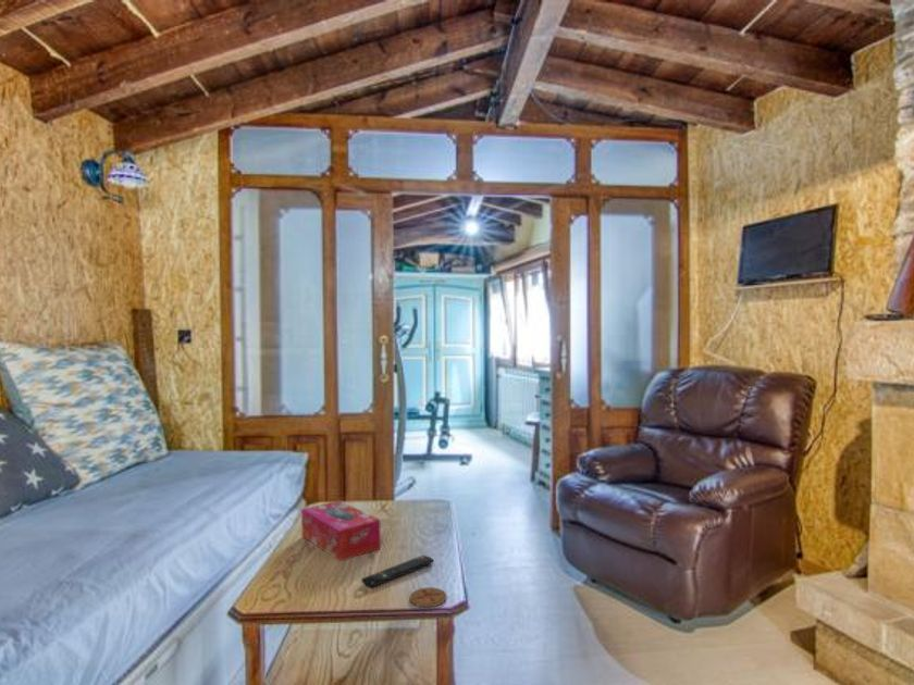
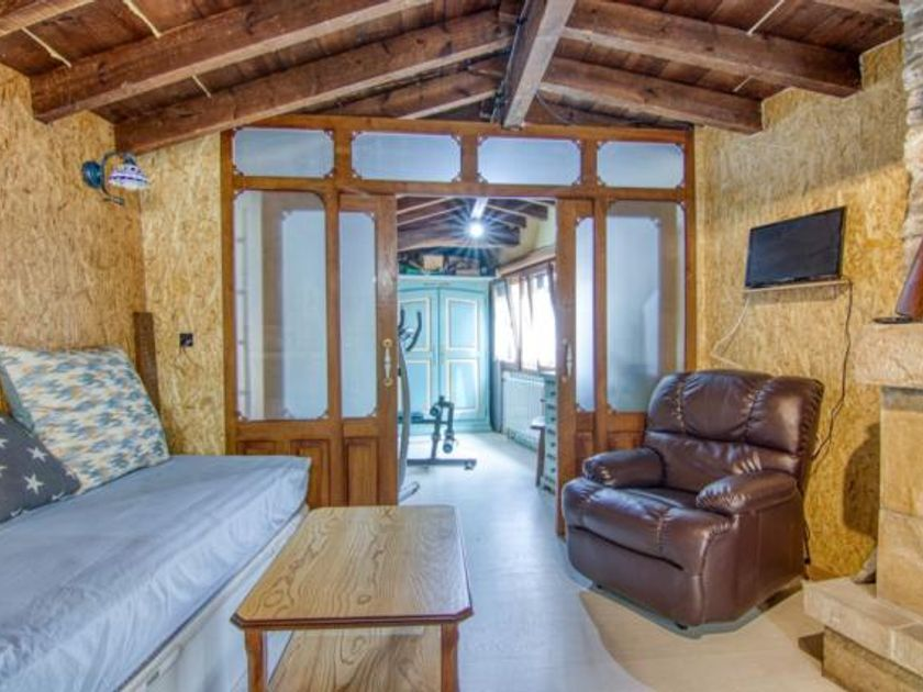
- coaster [409,586,447,608]
- remote control [360,555,435,588]
- tissue box [300,500,382,562]
